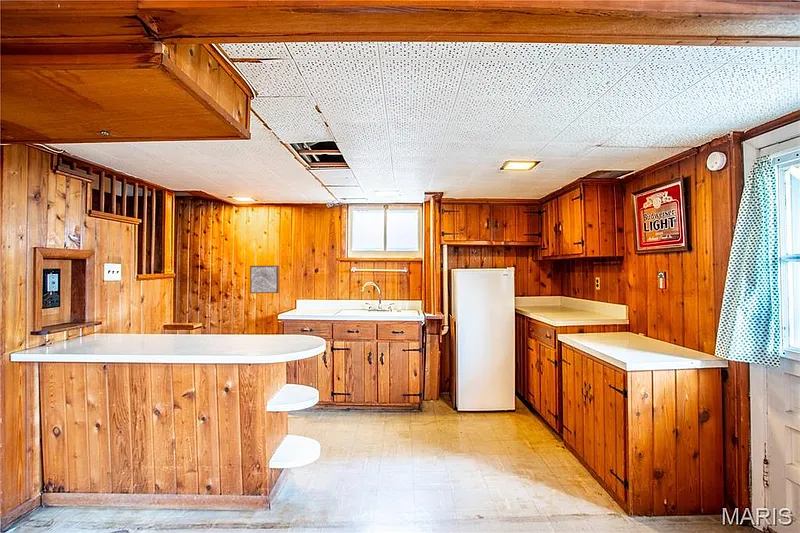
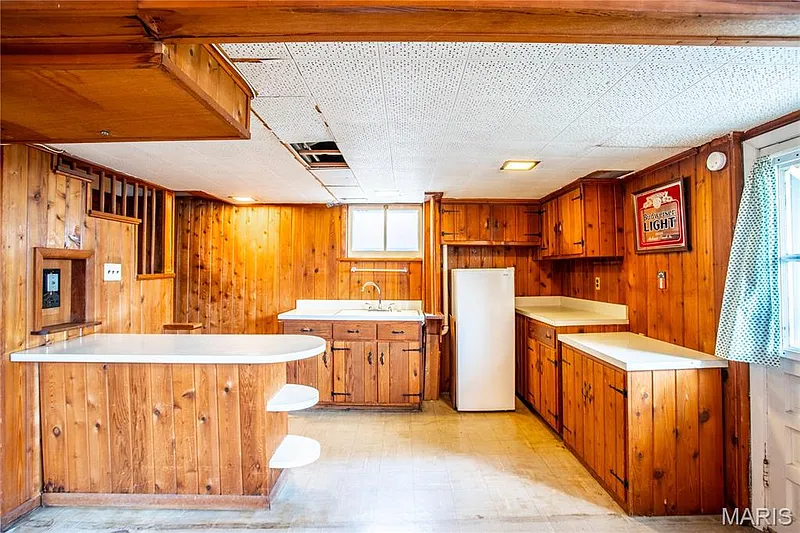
- wall art [249,265,280,294]
